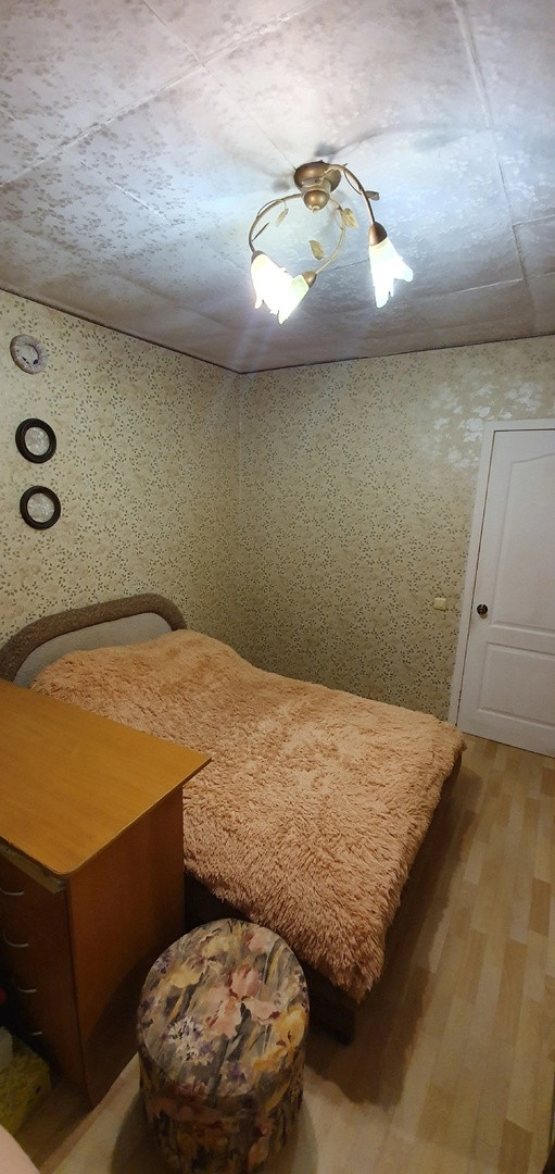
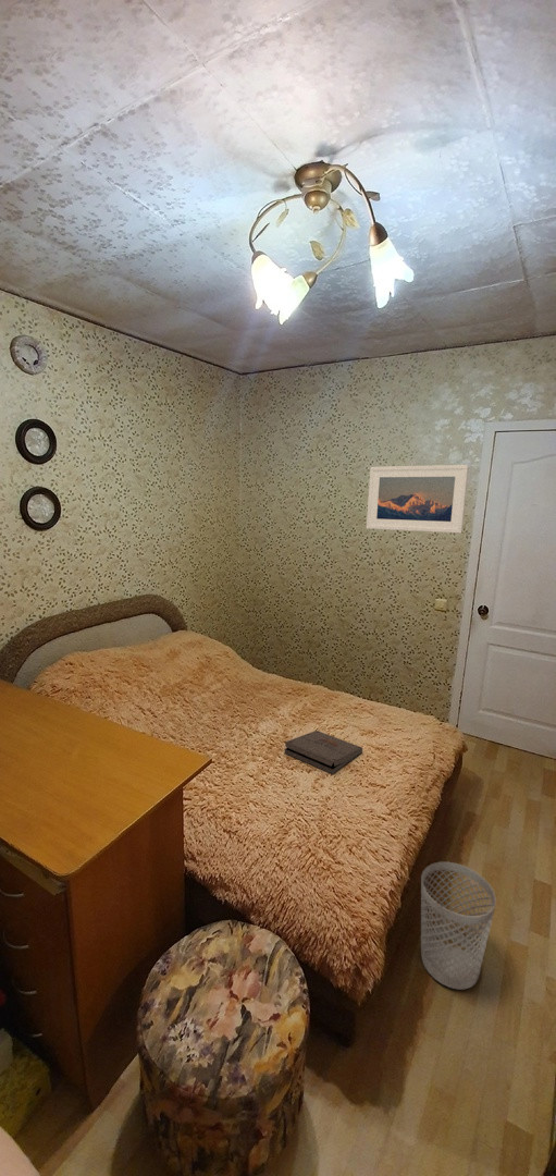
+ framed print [366,464,470,535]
+ wastebasket [420,861,497,991]
+ pizza box [284,730,363,775]
